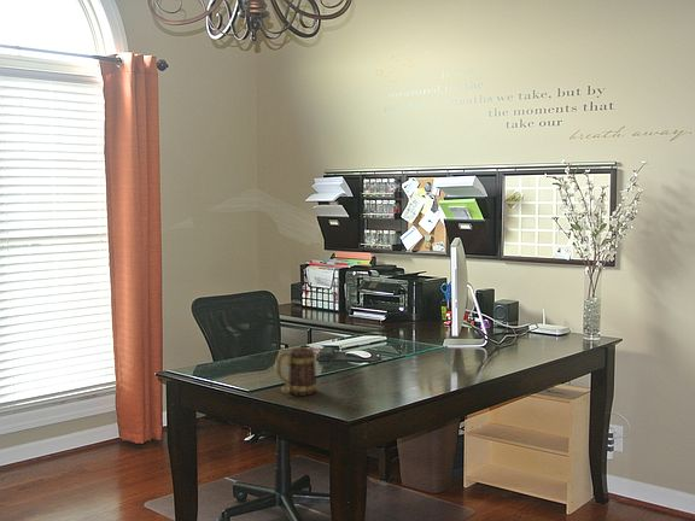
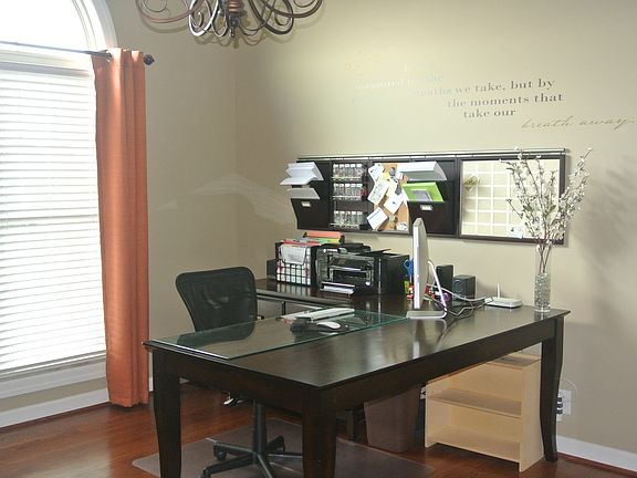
- mug [274,347,319,397]
